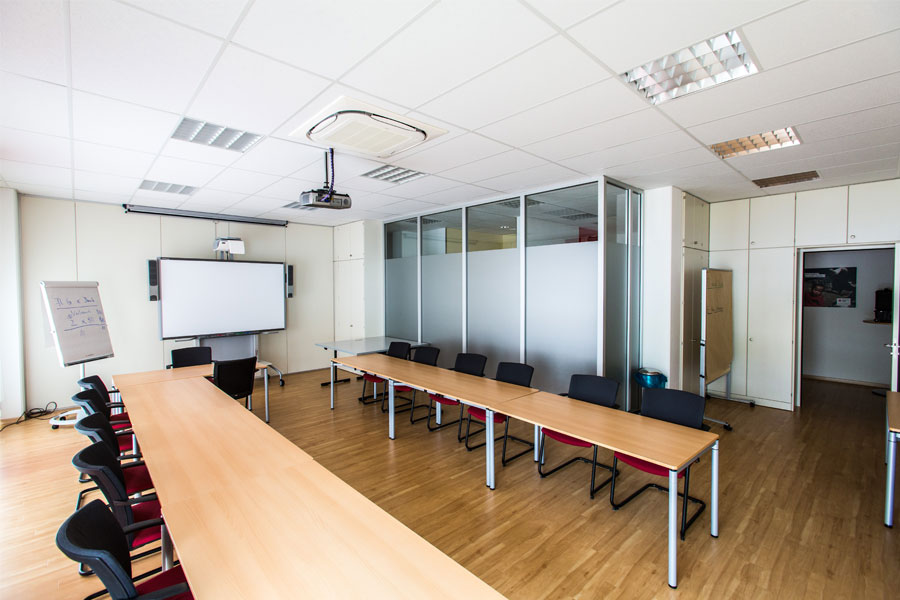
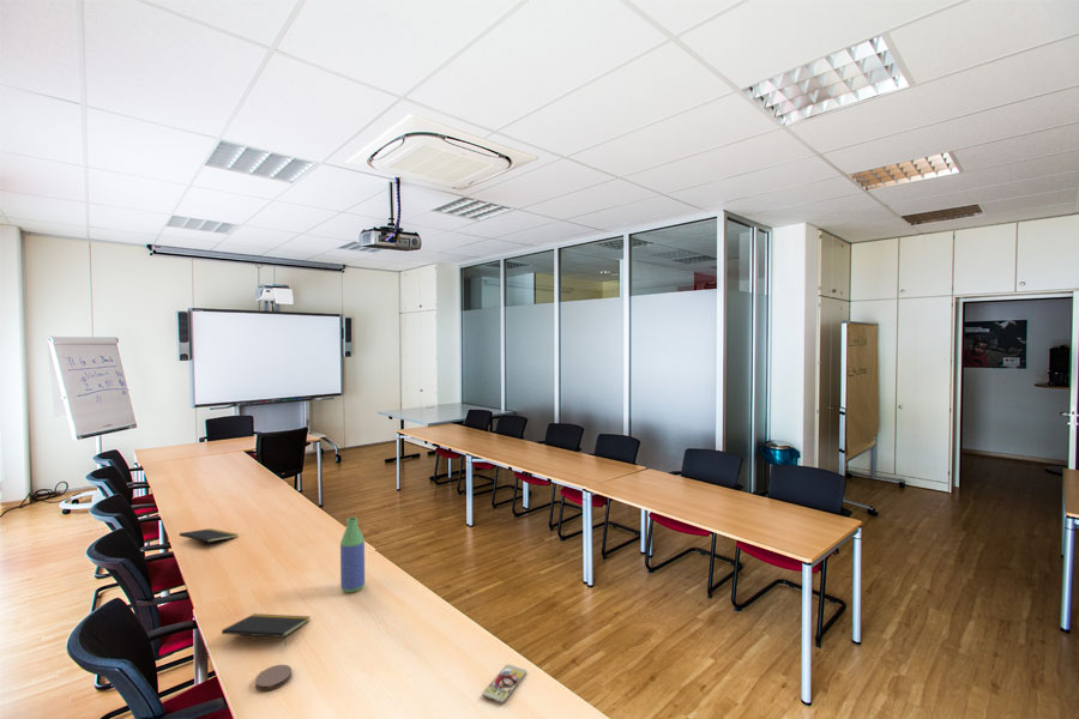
+ smartphone [482,664,528,705]
+ notepad [179,527,239,550]
+ notepad [221,612,312,647]
+ coaster [254,664,293,691]
+ bottle [339,516,366,593]
